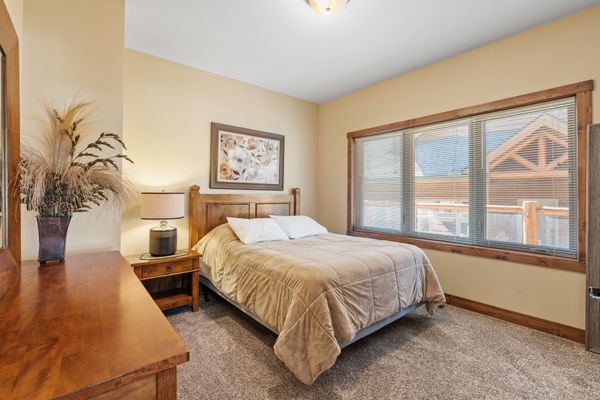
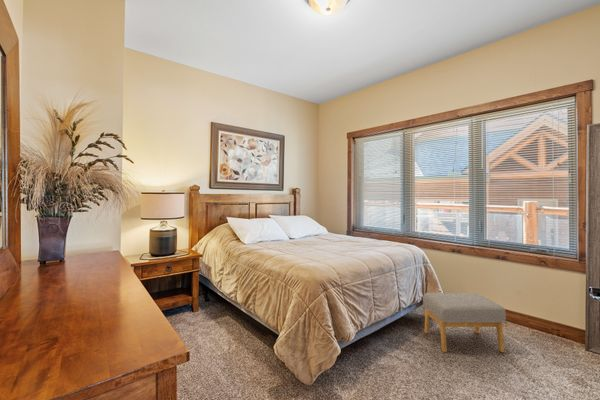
+ footstool [422,292,507,353]
